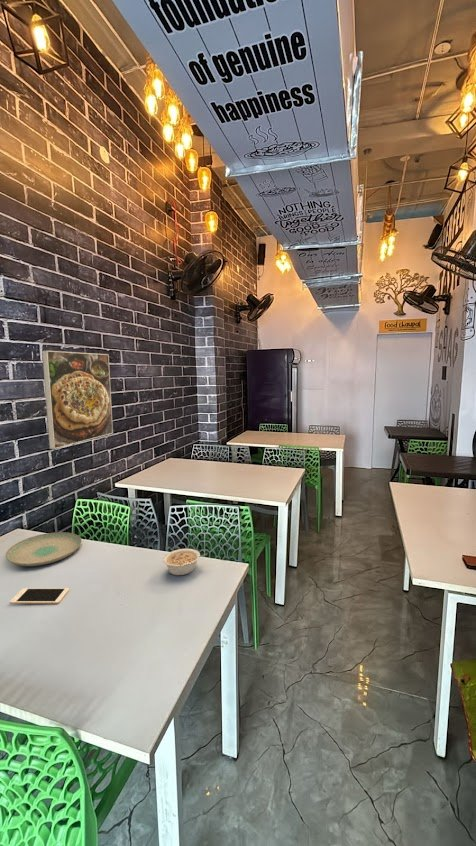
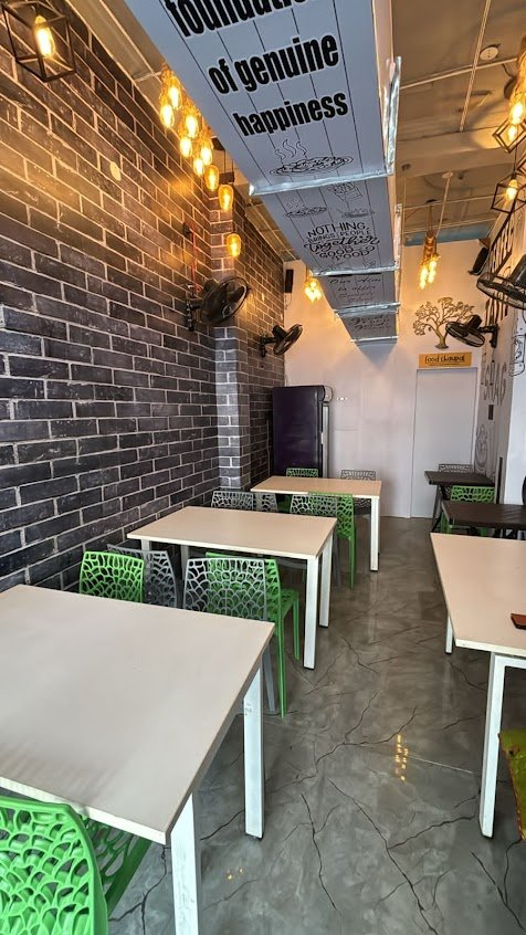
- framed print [41,350,114,450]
- plate [5,531,82,567]
- legume [162,548,208,576]
- cell phone [9,587,70,605]
